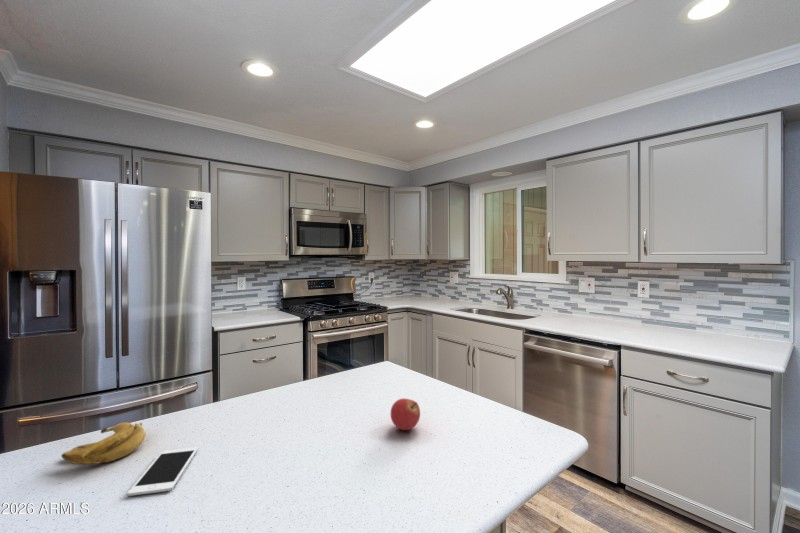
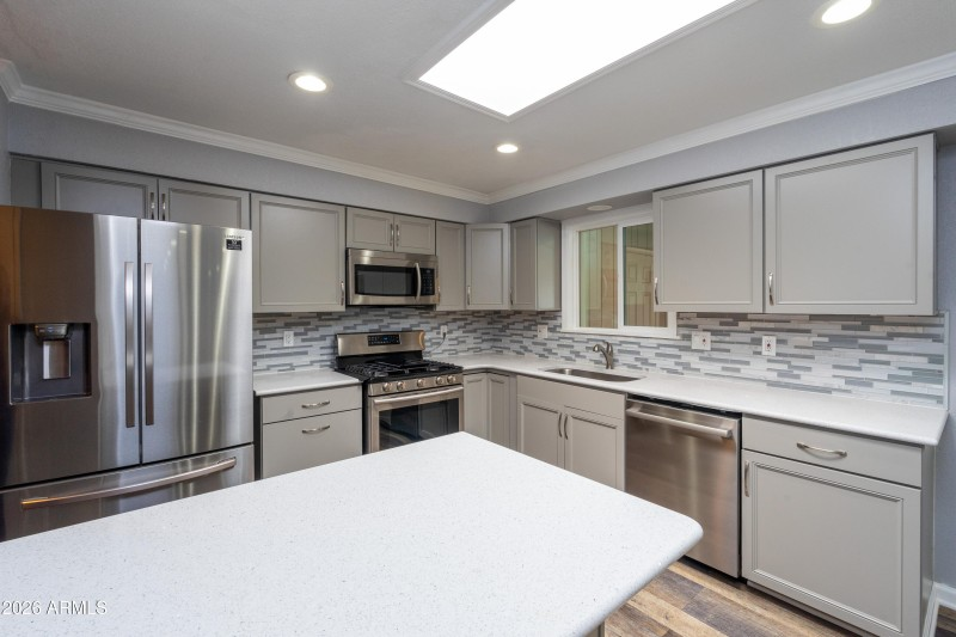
- fruit [390,397,421,431]
- banana [60,421,147,465]
- cell phone [127,447,199,497]
